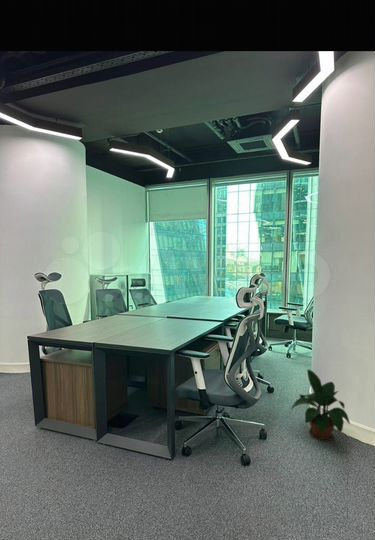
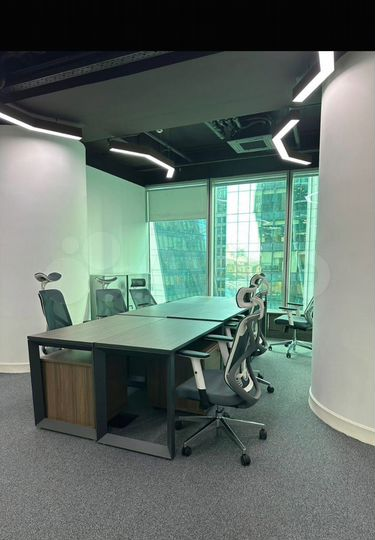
- potted plant [290,368,351,442]
